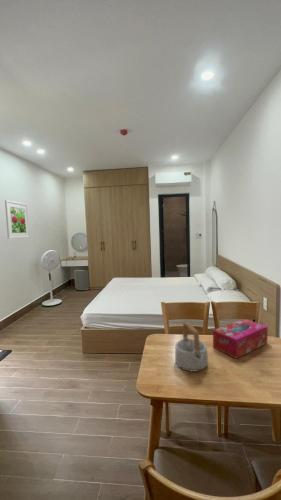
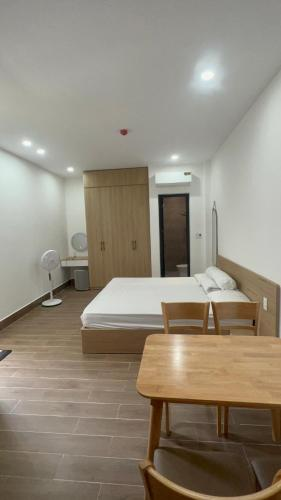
- tissue box [212,318,268,360]
- teapot [174,321,209,373]
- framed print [4,199,31,240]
